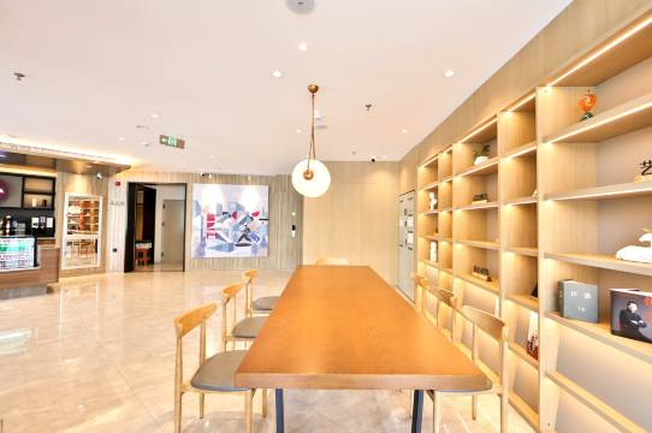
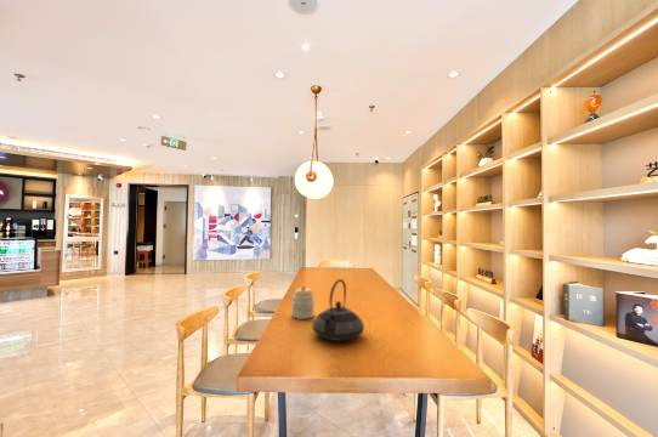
+ teapot [311,278,365,342]
+ jar [290,284,316,320]
